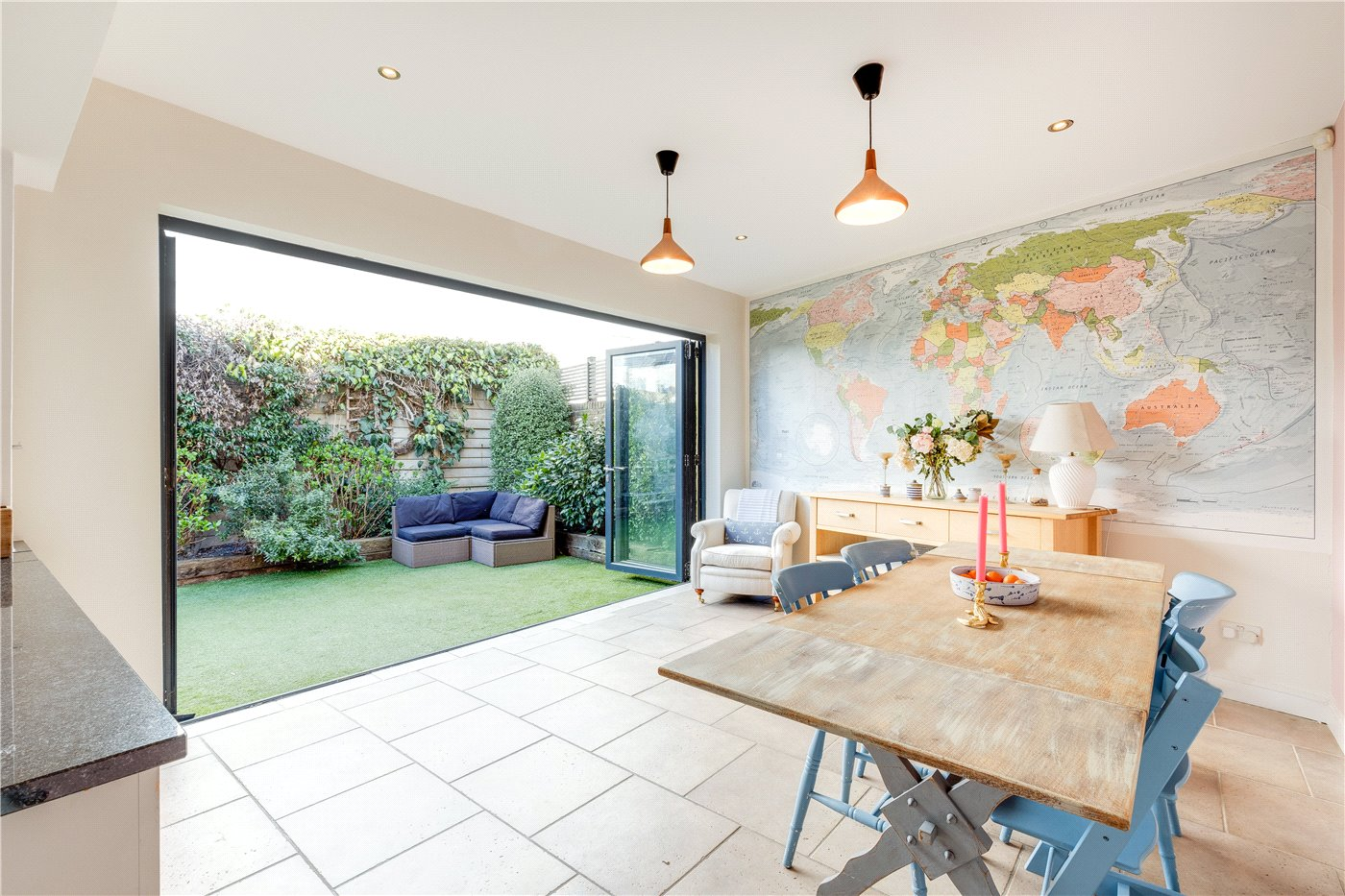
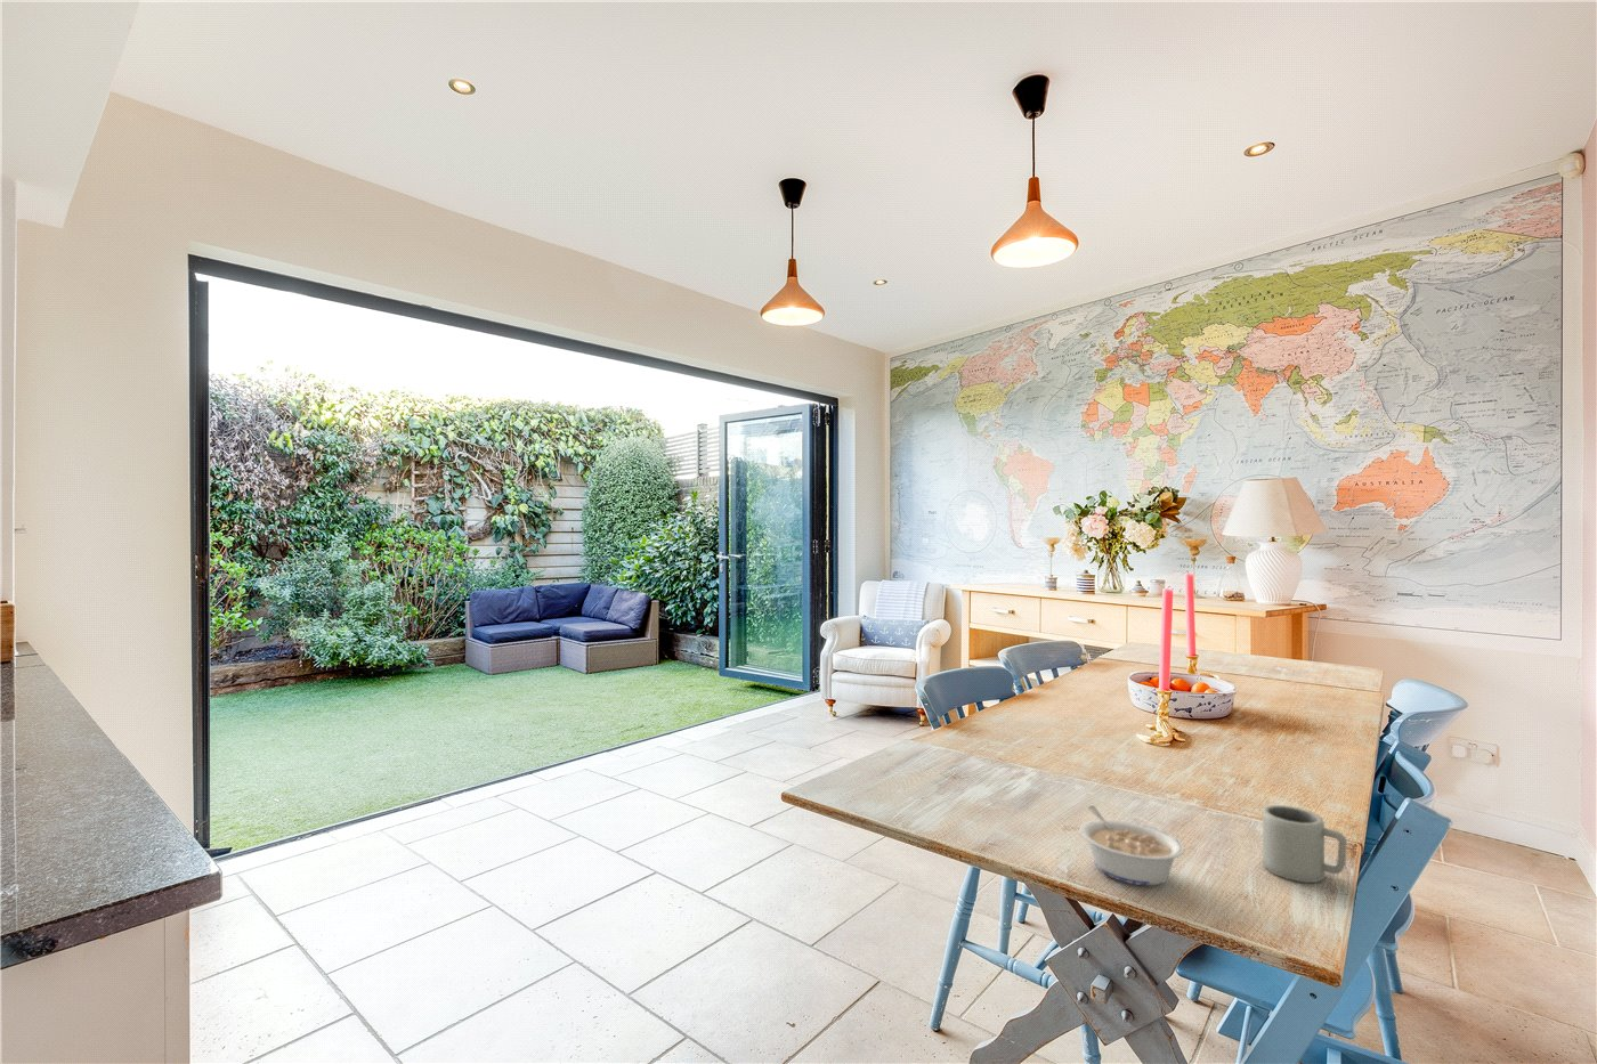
+ cup [1262,804,1349,884]
+ legume [1079,804,1185,886]
